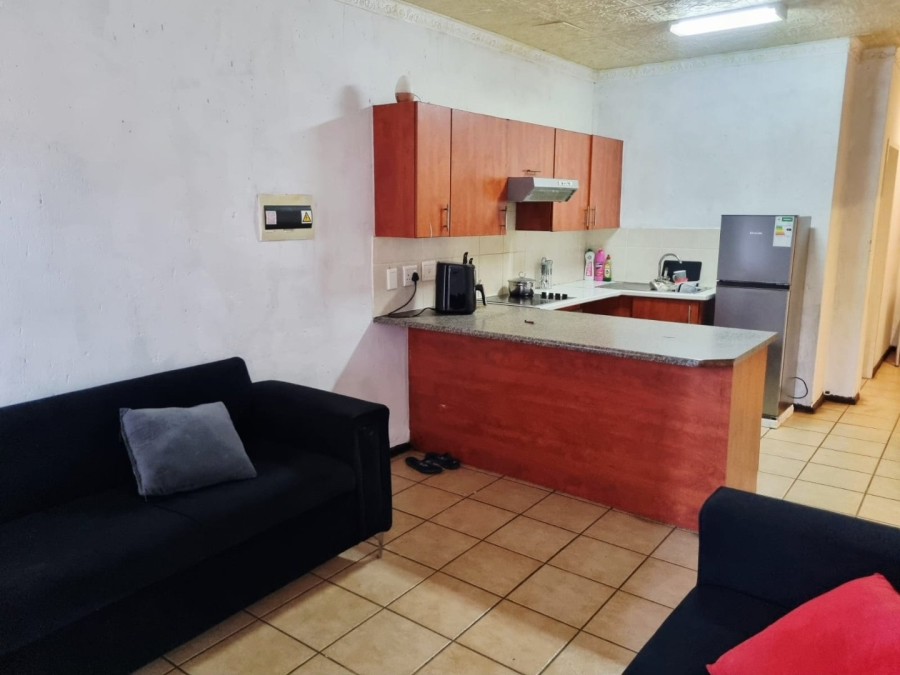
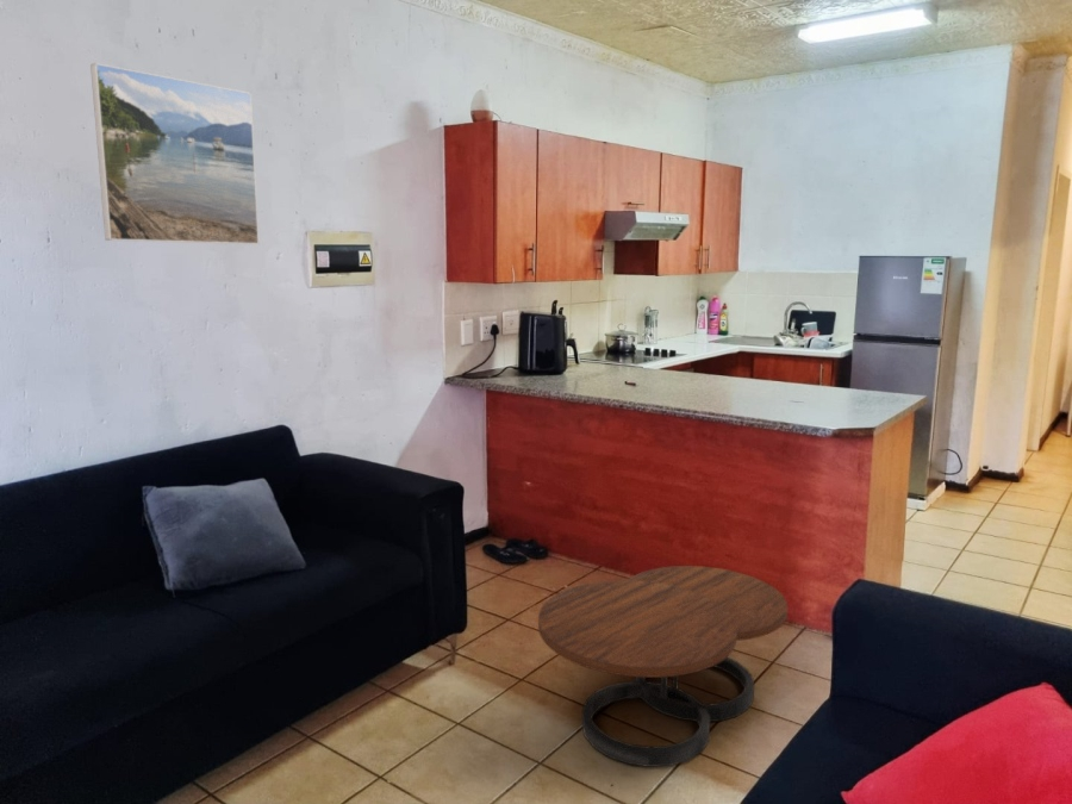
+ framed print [89,62,260,245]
+ coffee table [537,565,789,768]
